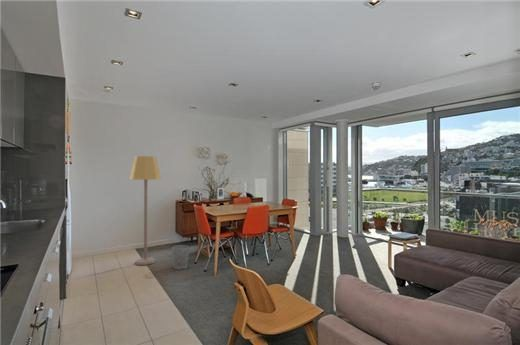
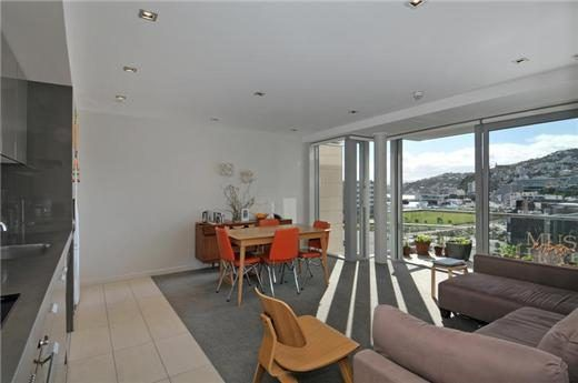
- wastebasket [171,244,190,271]
- lamp [129,155,162,266]
